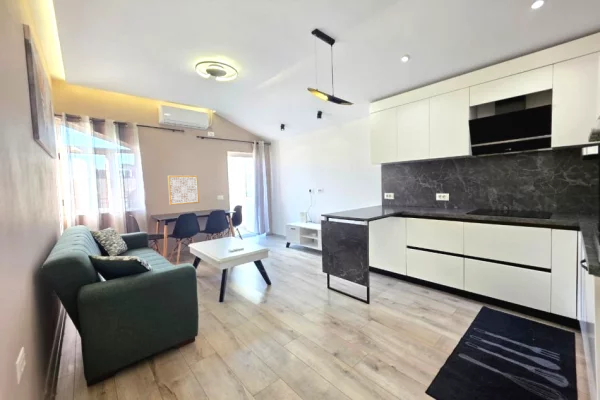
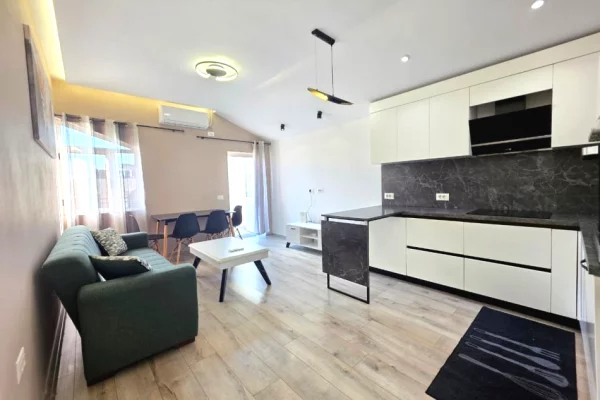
- wall art [167,175,200,206]
